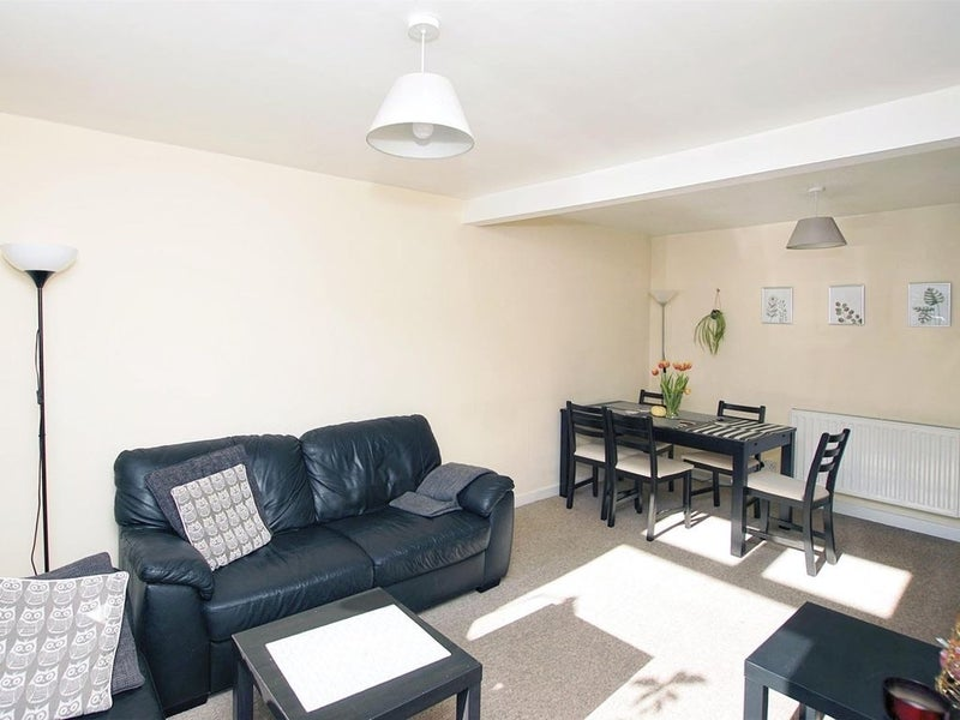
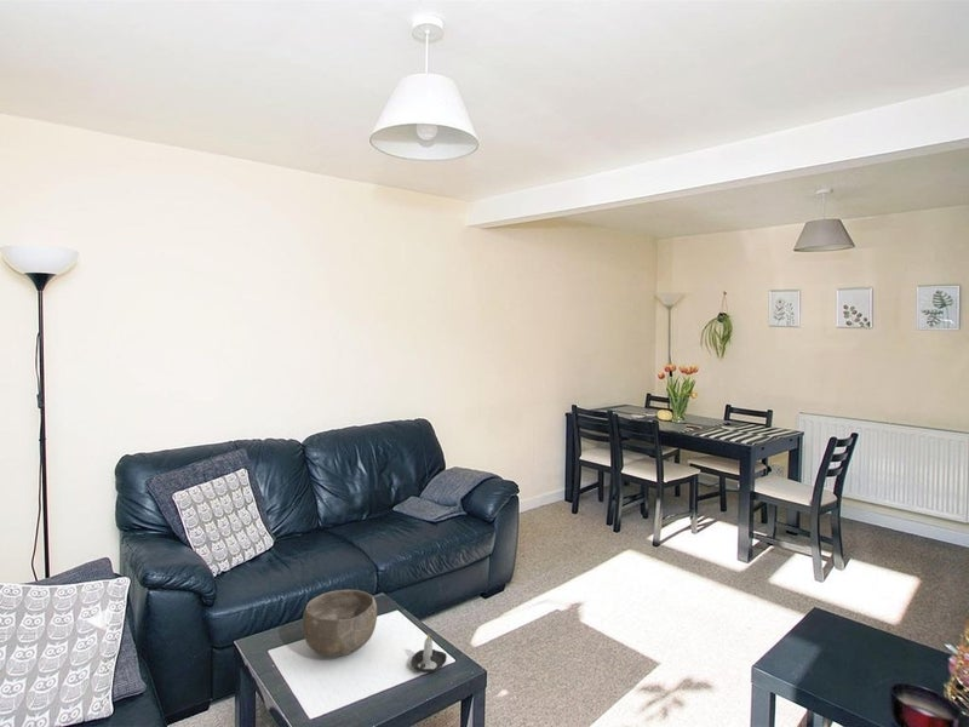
+ candle [409,632,448,674]
+ bowl [302,589,378,658]
